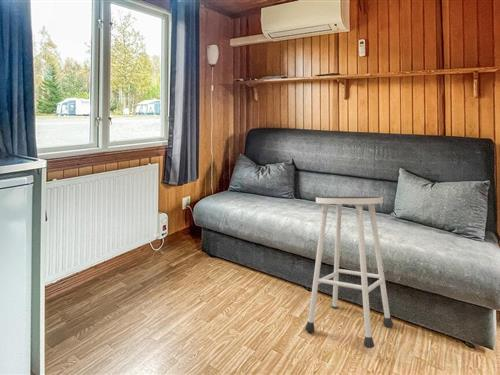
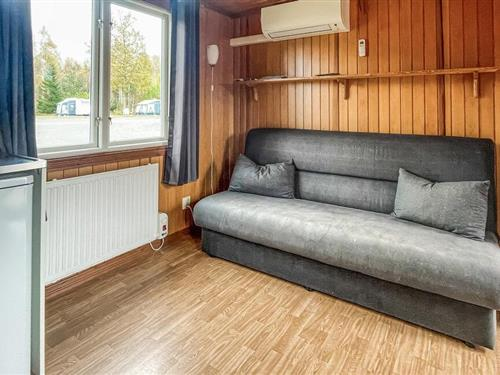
- stool [304,196,394,349]
